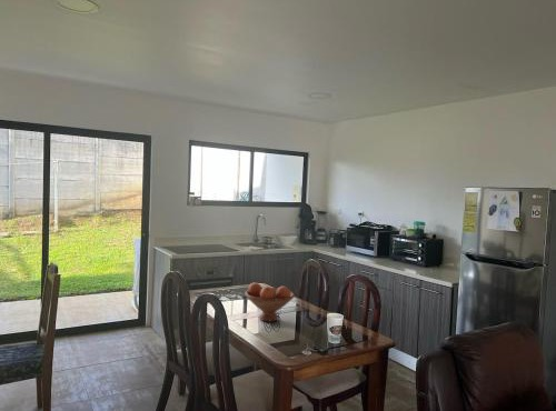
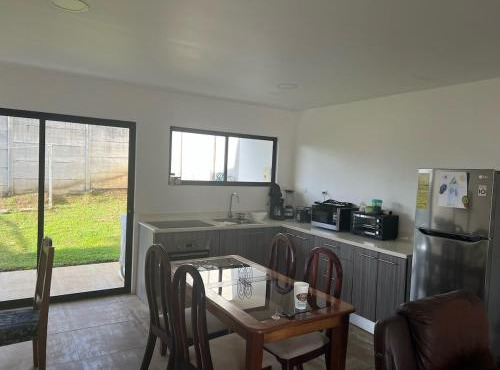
- fruit bowl [244,282,296,322]
